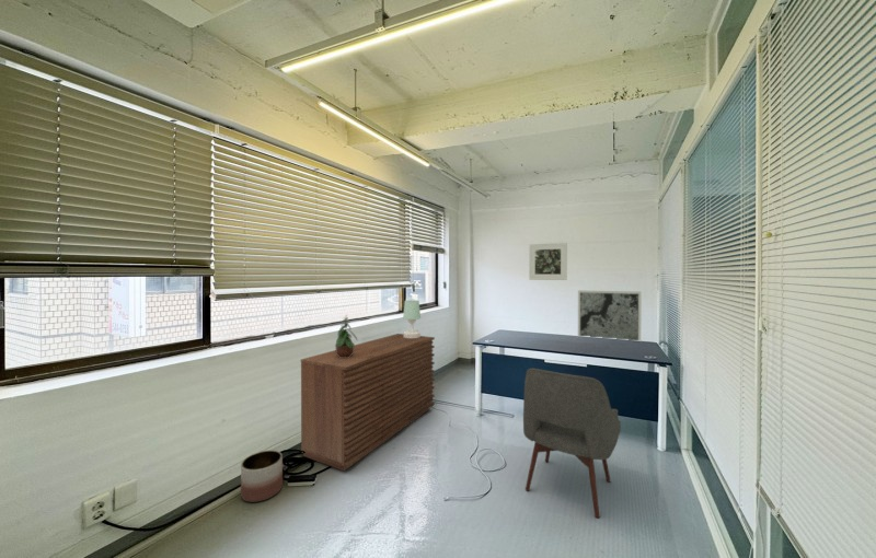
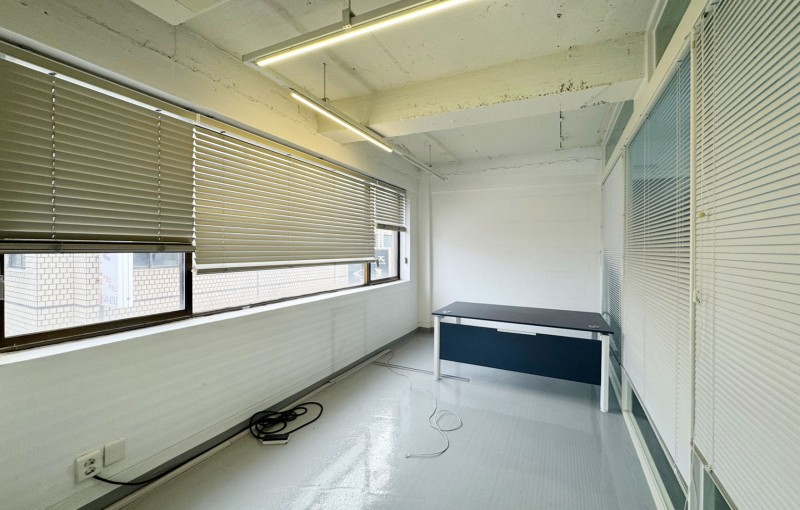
- sideboard [300,333,436,472]
- table lamp [402,299,422,338]
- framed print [528,242,568,281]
- potted plant [334,314,359,358]
- planter [240,450,284,503]
- chair [522,367,622,520]
- wall art [577,289,643,341]
